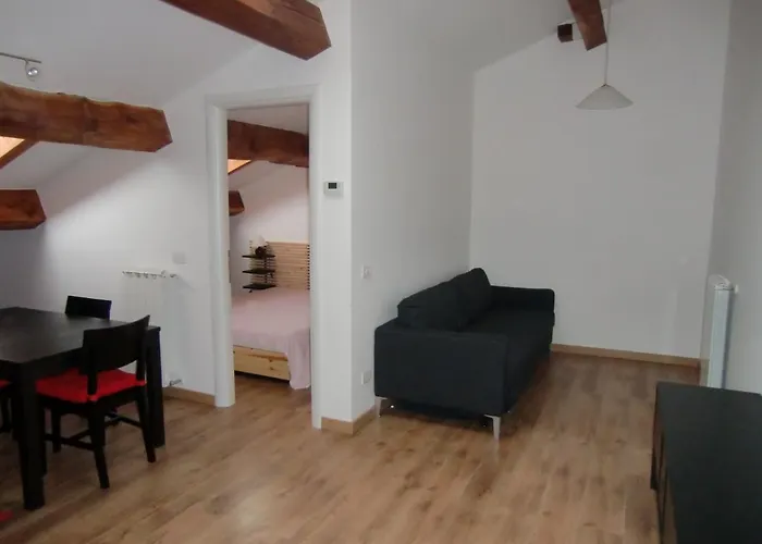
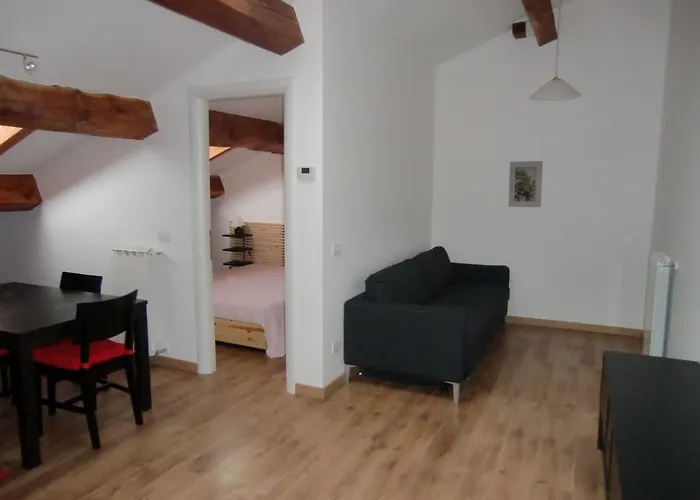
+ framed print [507,160,544,208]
